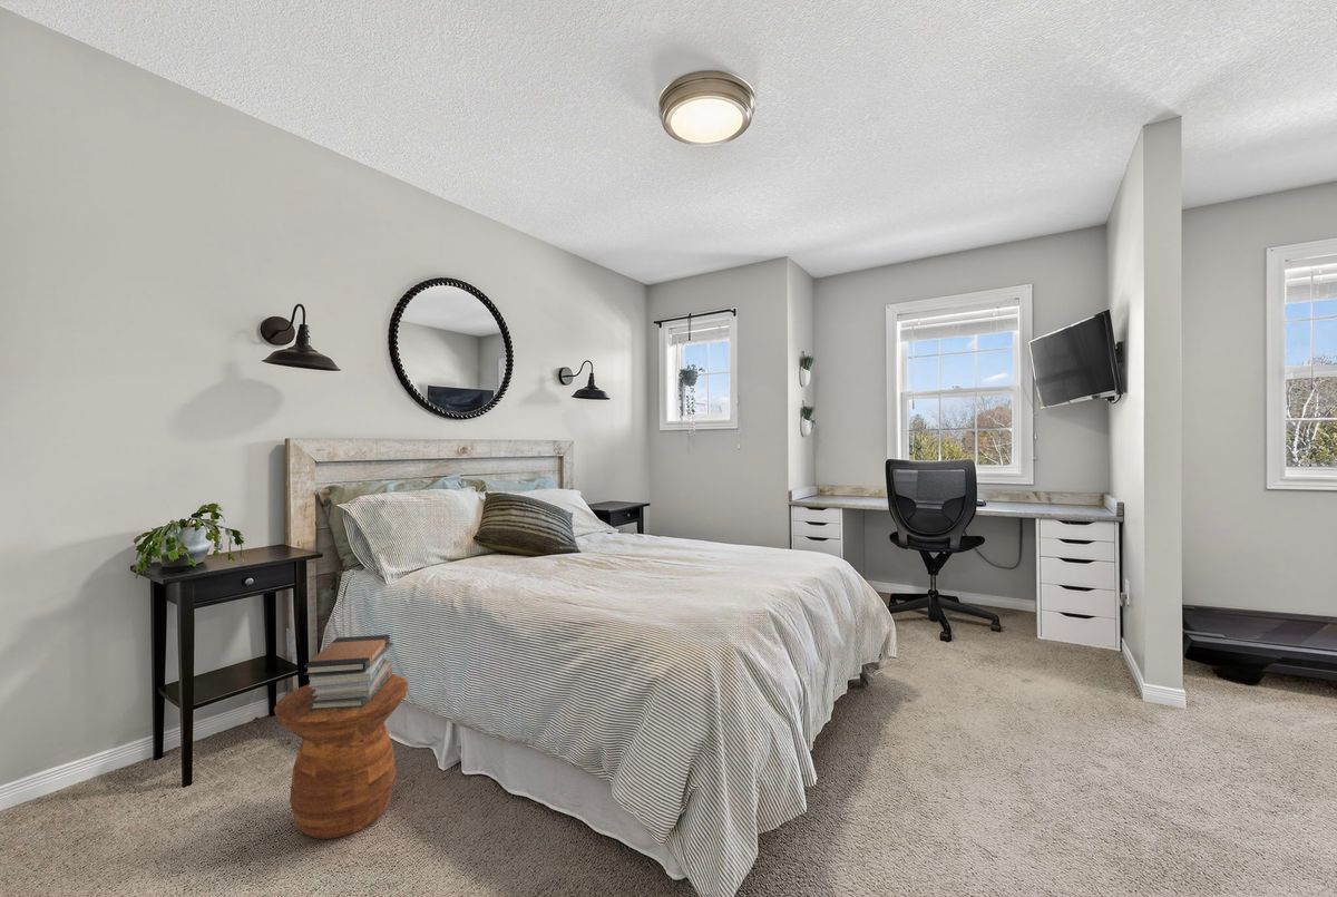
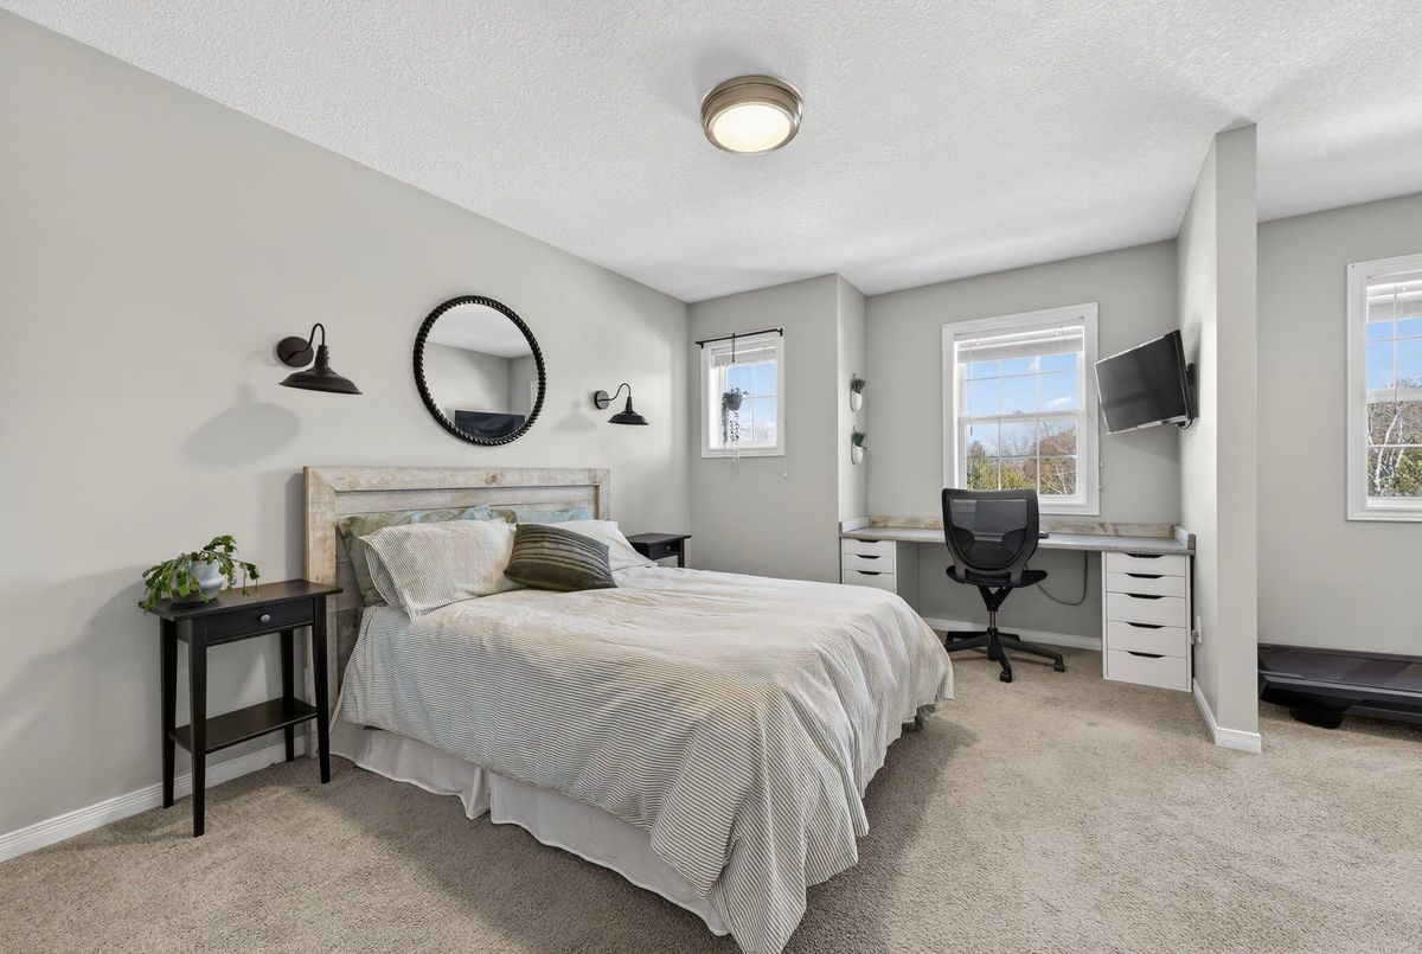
- side table [273,673,409,840]
- book stack [303,634,394,710]
